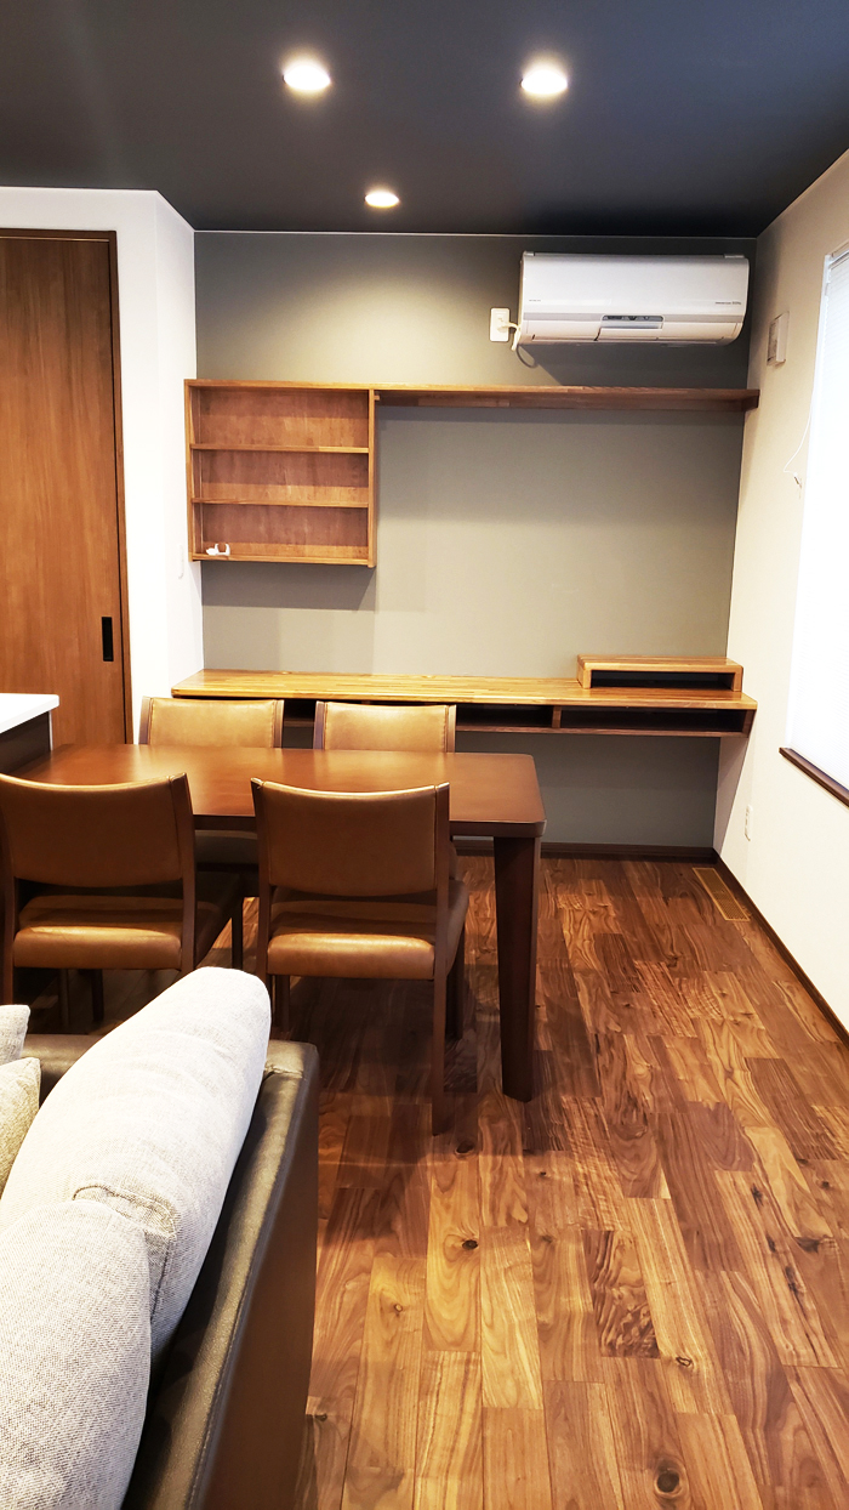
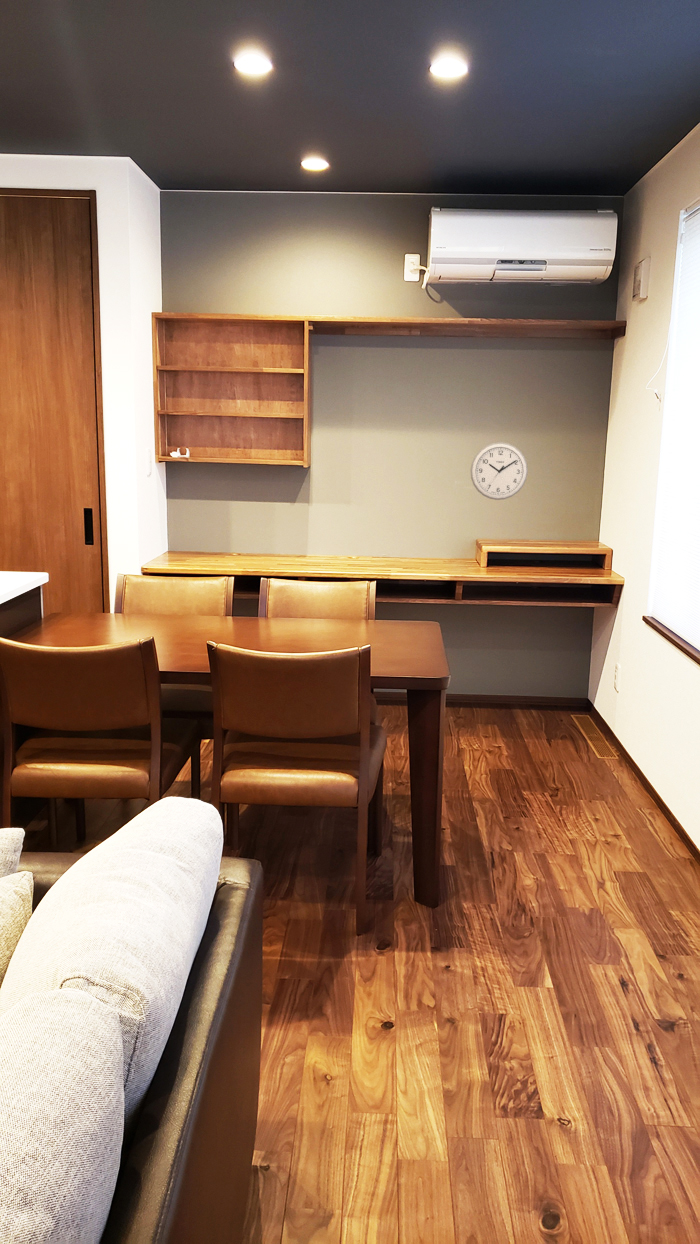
+ wall clock [470,441,529,501]
